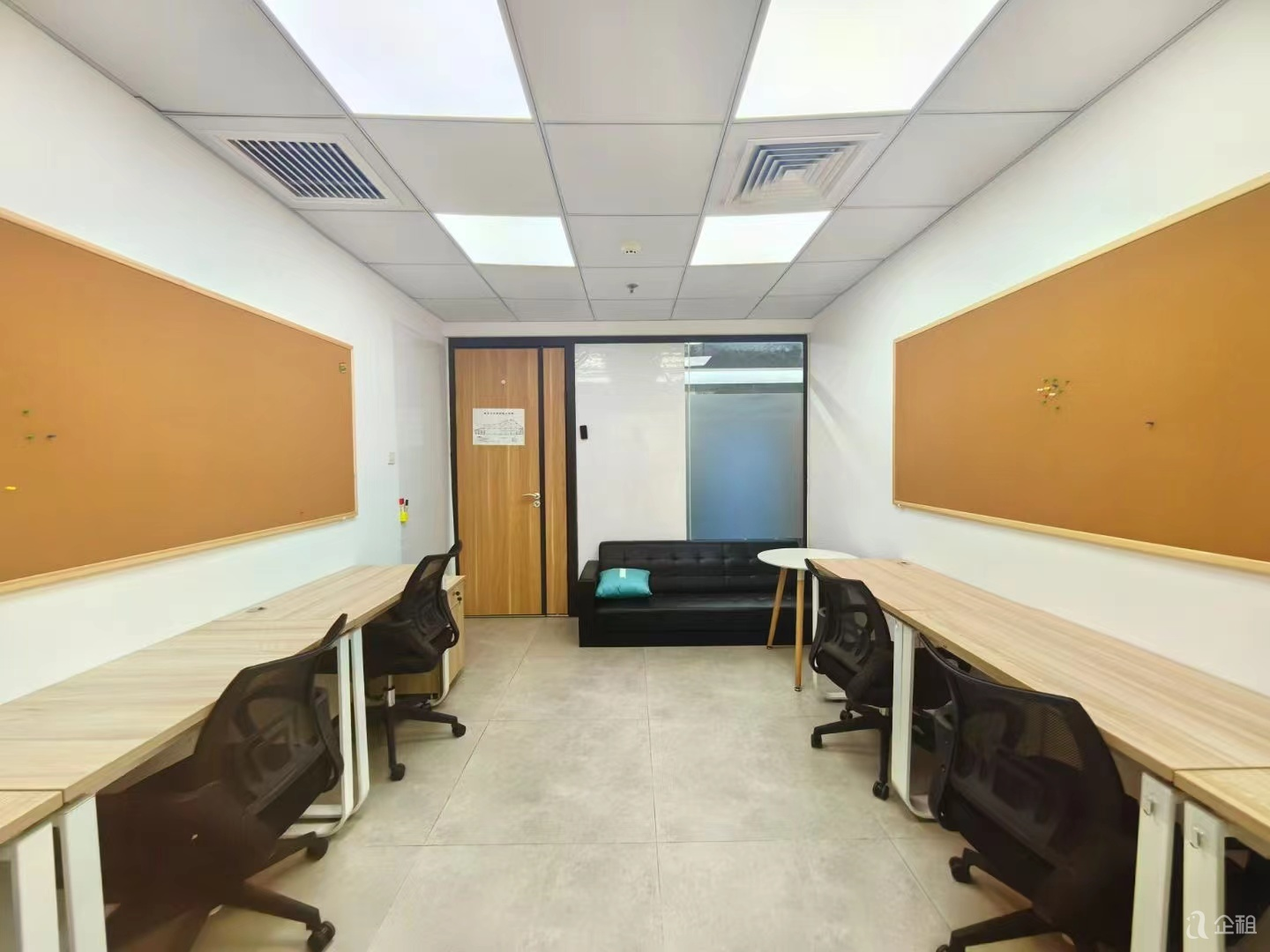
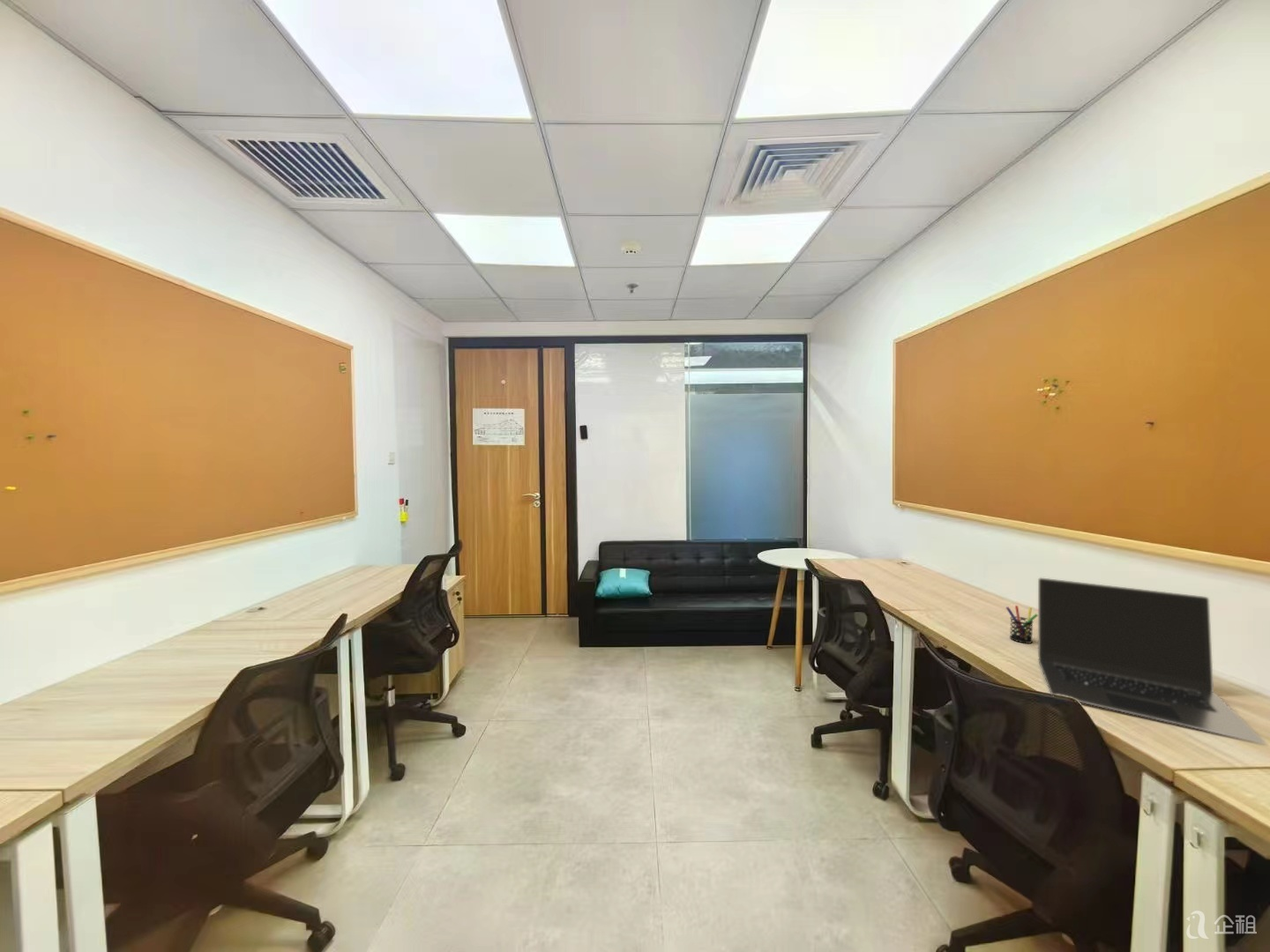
+ pen holder [1005,605,1038,644]
+ laptop [1037,576,1266,745]
